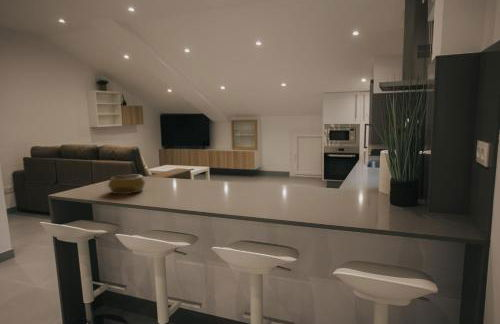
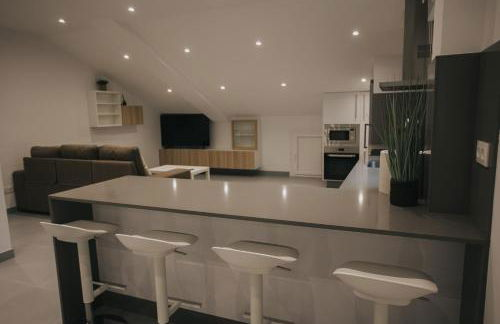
- decorative bowl [107,174,147,195]
